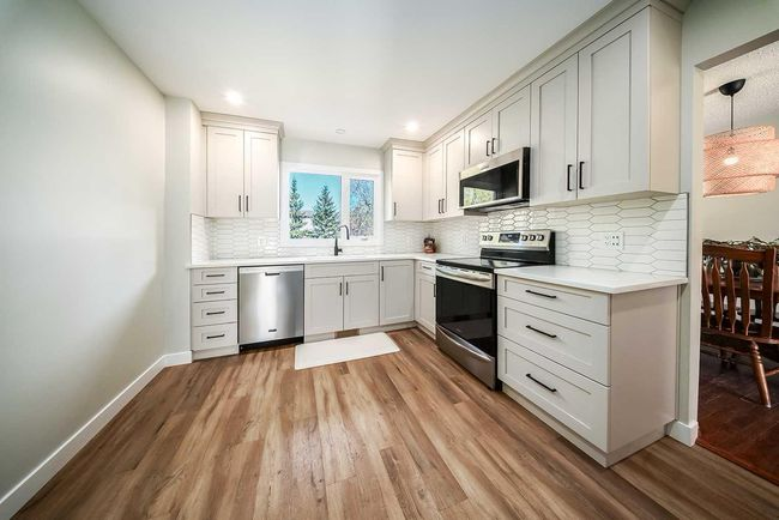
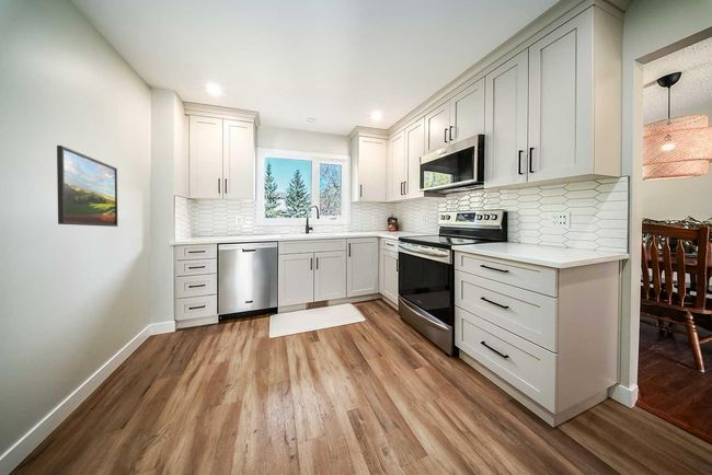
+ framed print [56,144,118,228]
